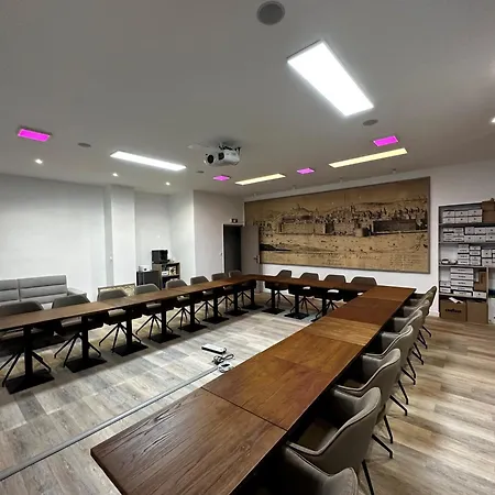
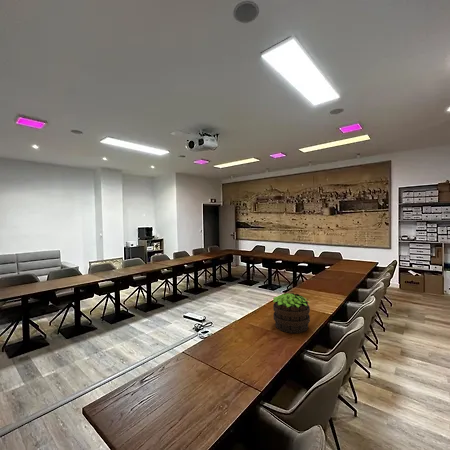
+ potted plant [272,292,311,334]
